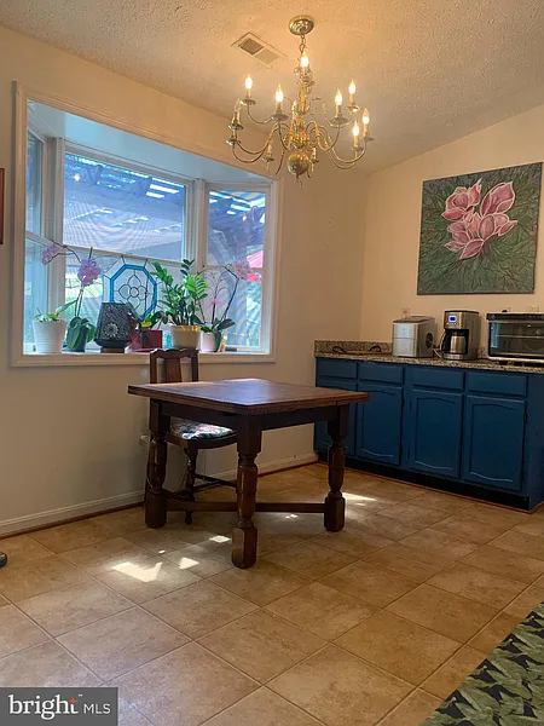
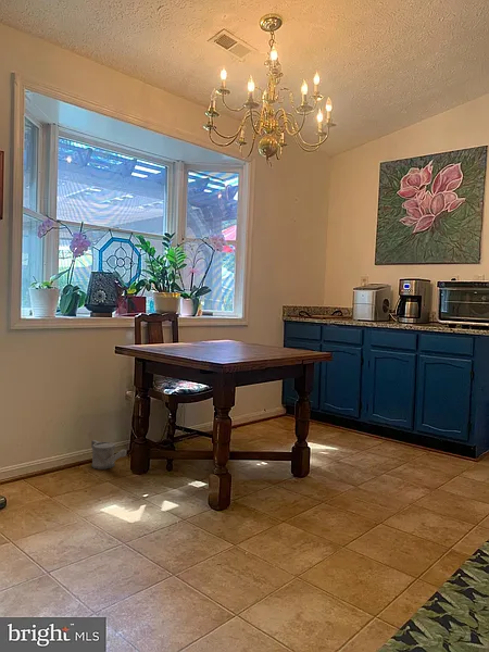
+ watering can [90,439,127,471]
